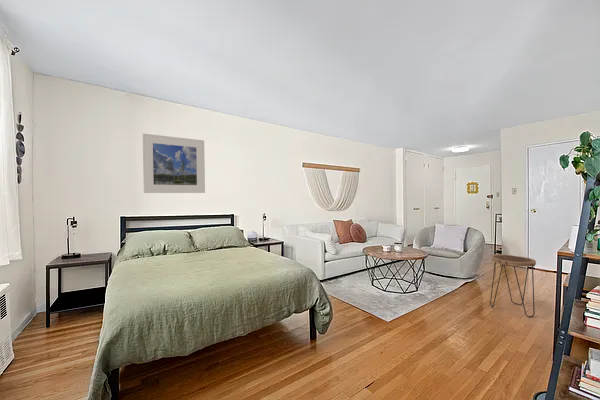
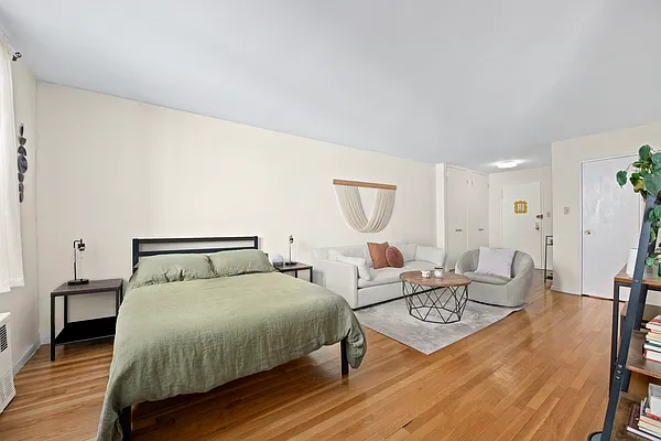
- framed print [142,133,206,194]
- side table [489,253,537,318]
